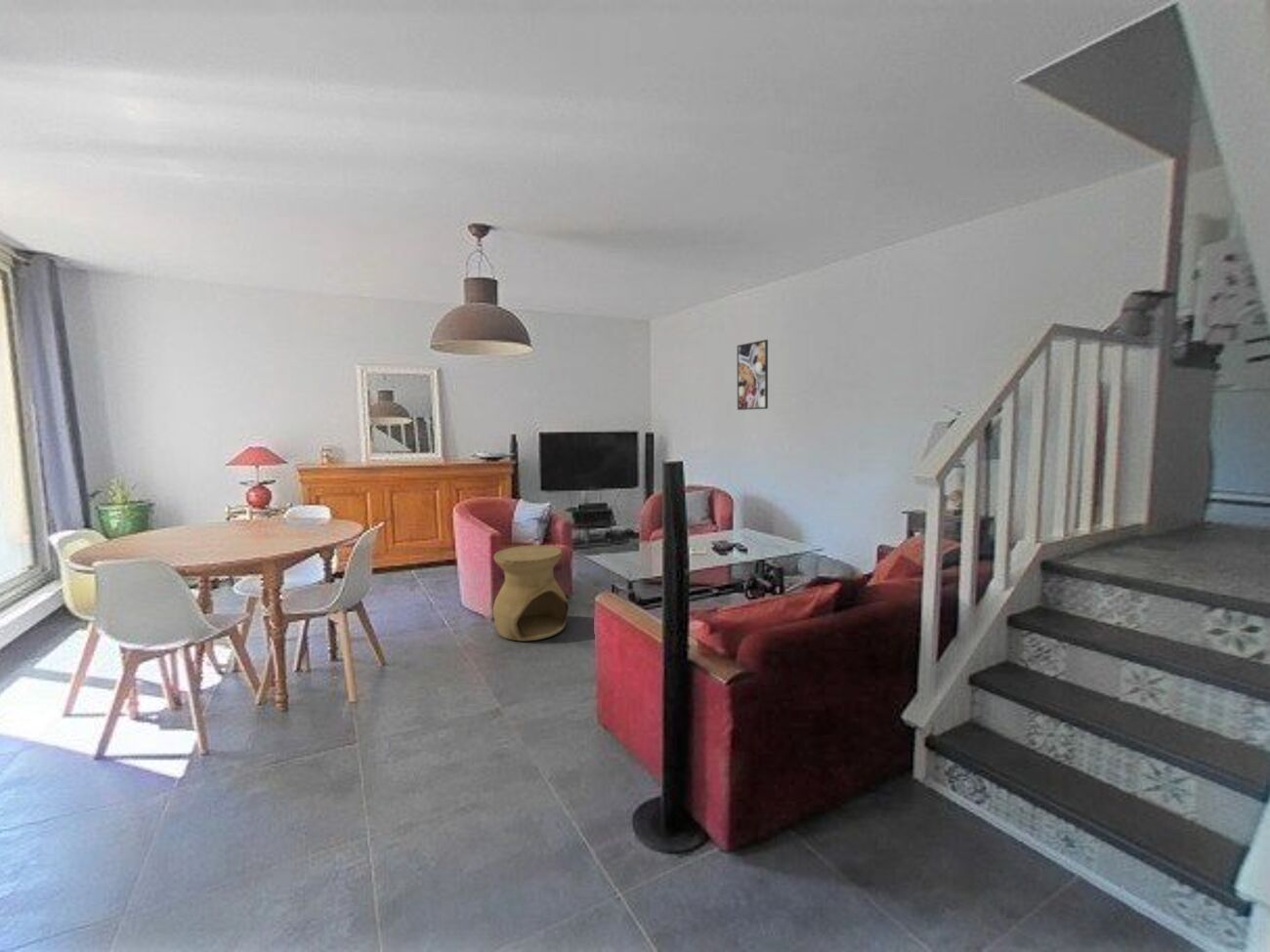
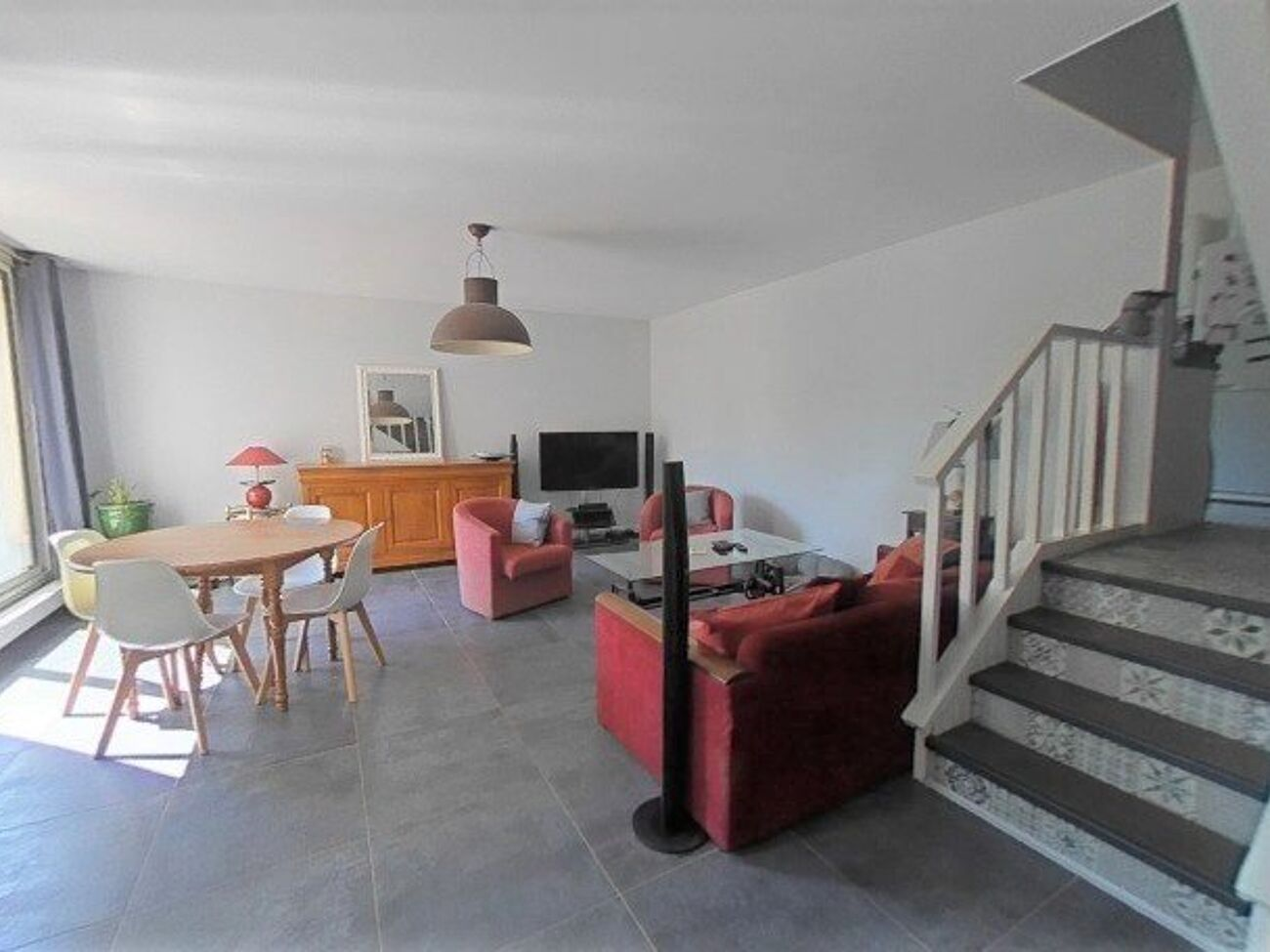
- side table [492,544,570,642]
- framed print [737,339,769,411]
